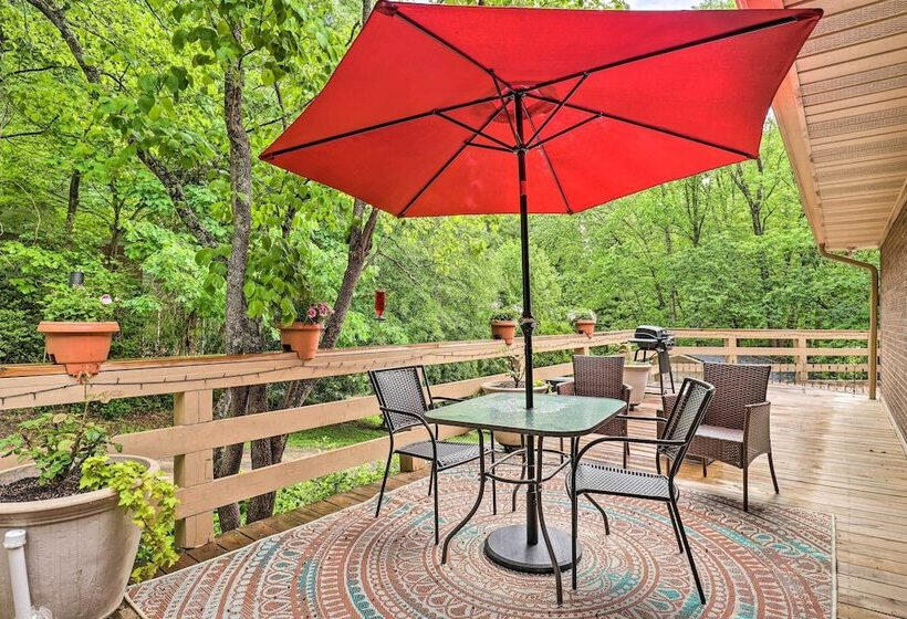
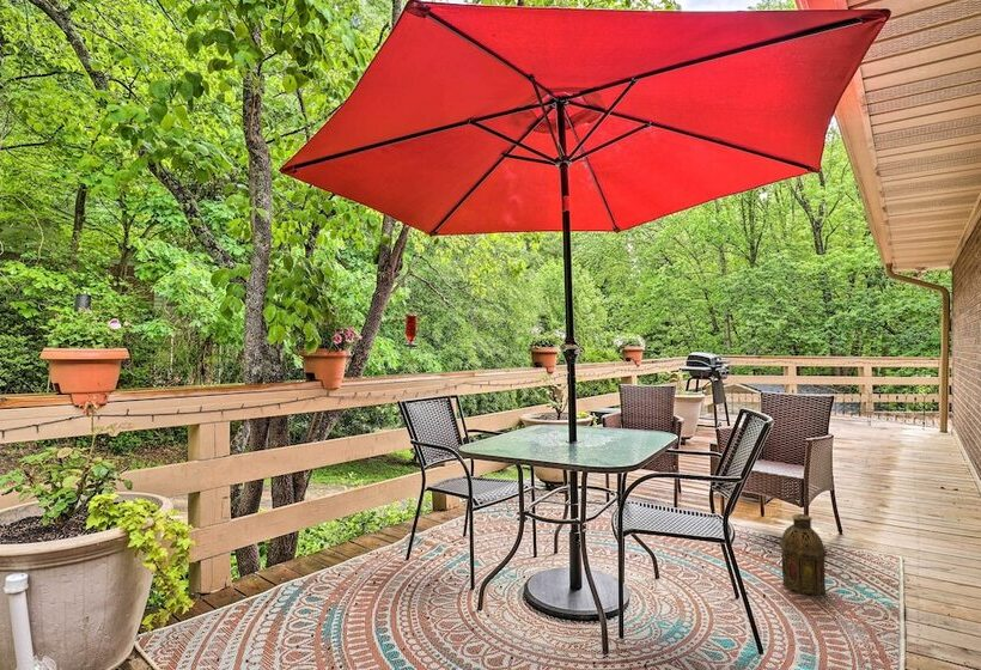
+ lantern [779,513,828,598]
